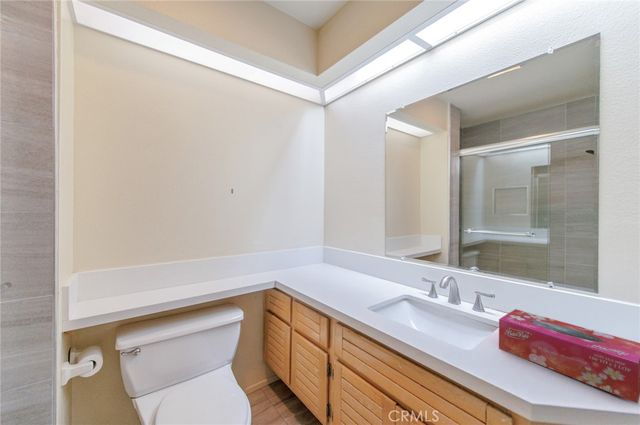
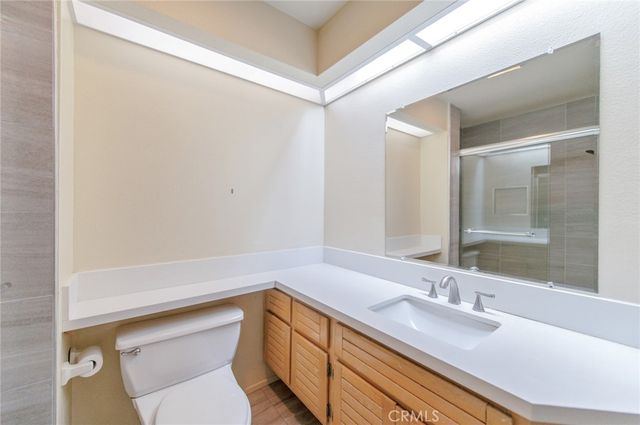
- tissue box [498,308,640,404]
